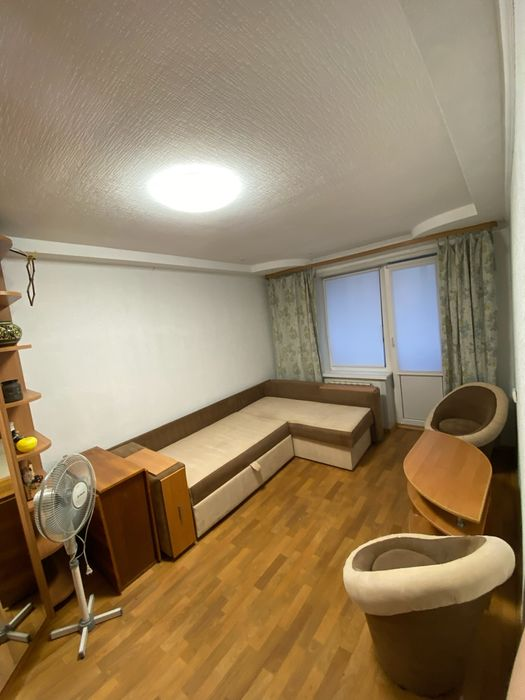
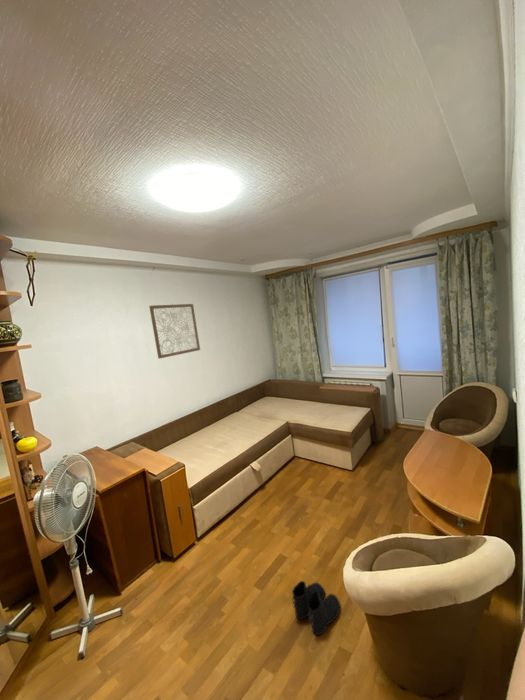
+ boots [291,580,341,636]
+ wall art [148,303,201,360]
